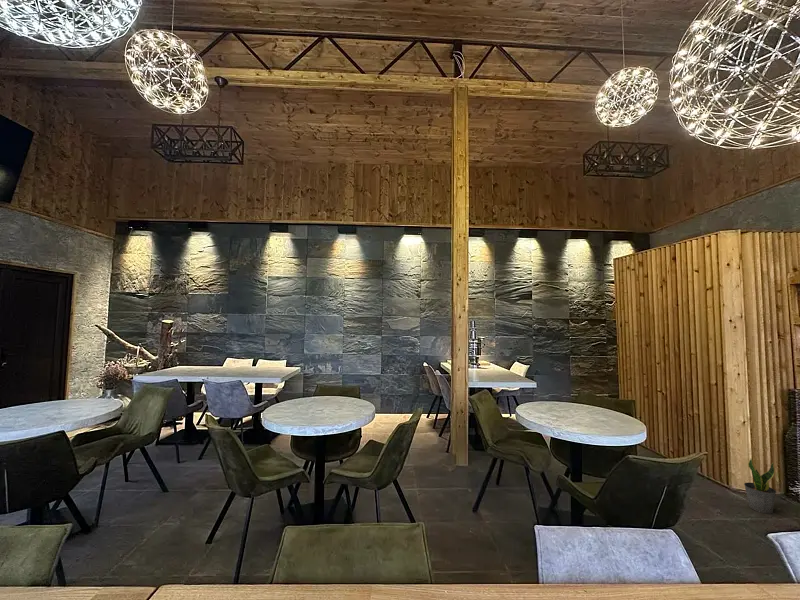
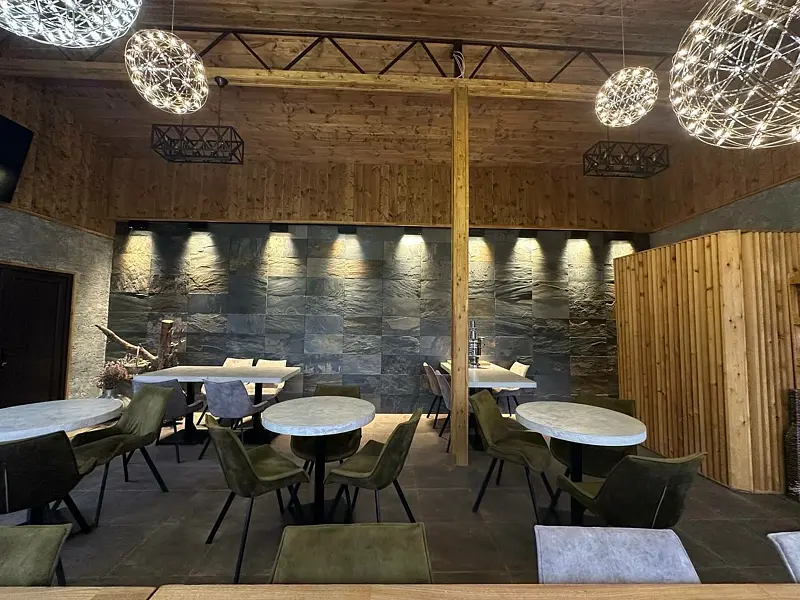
- potted plant [743,458,777,515]
